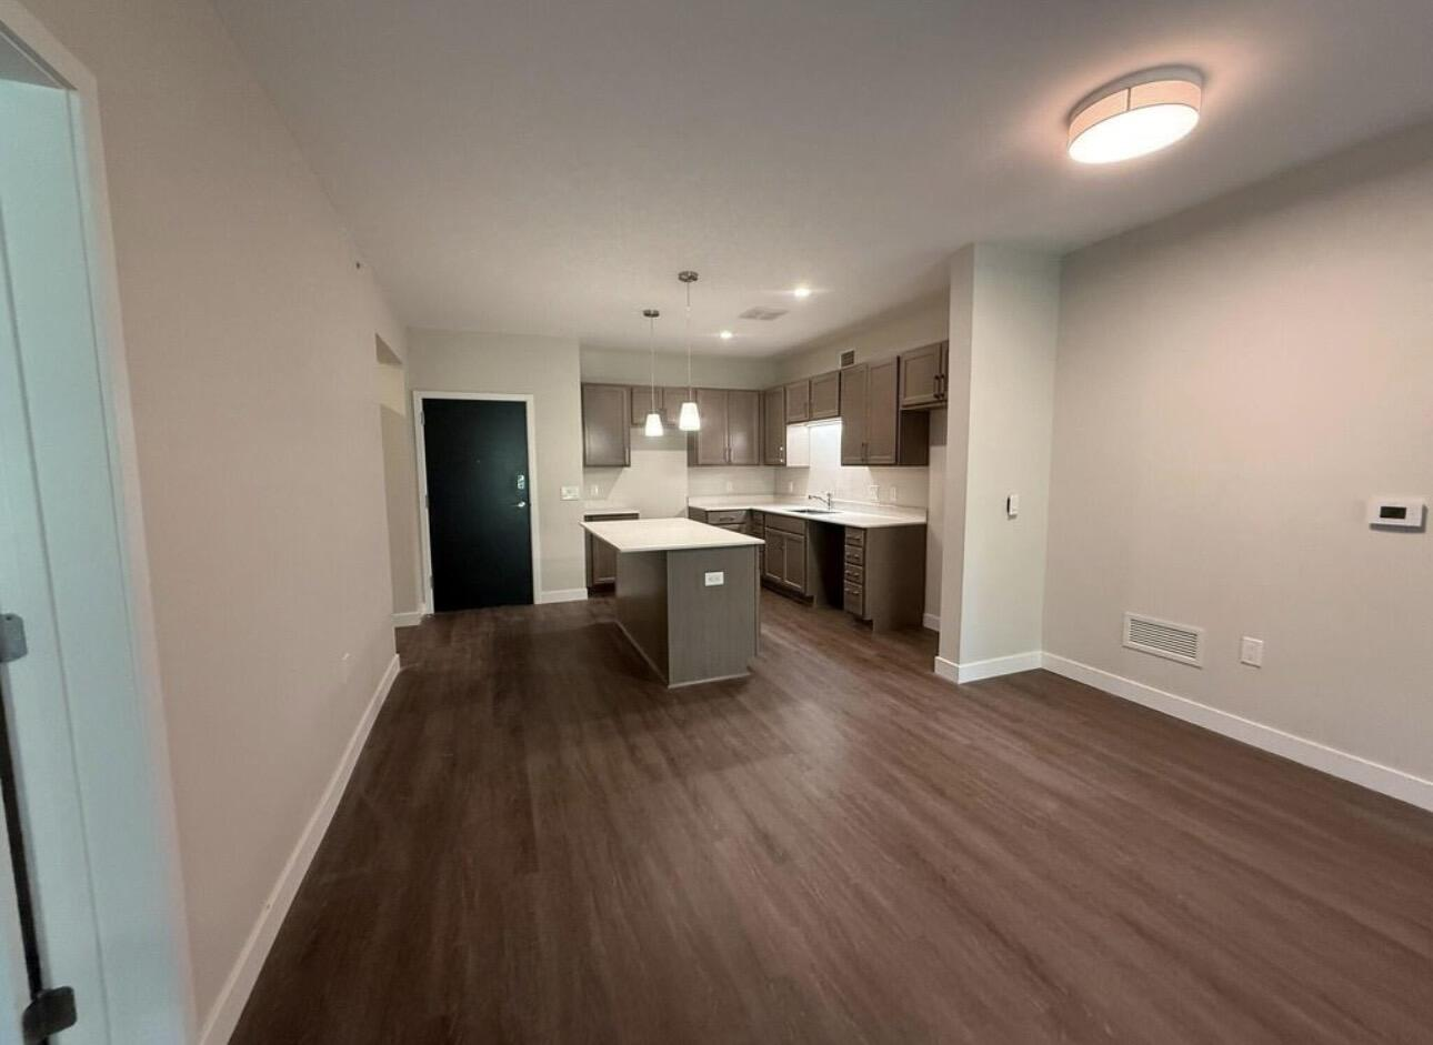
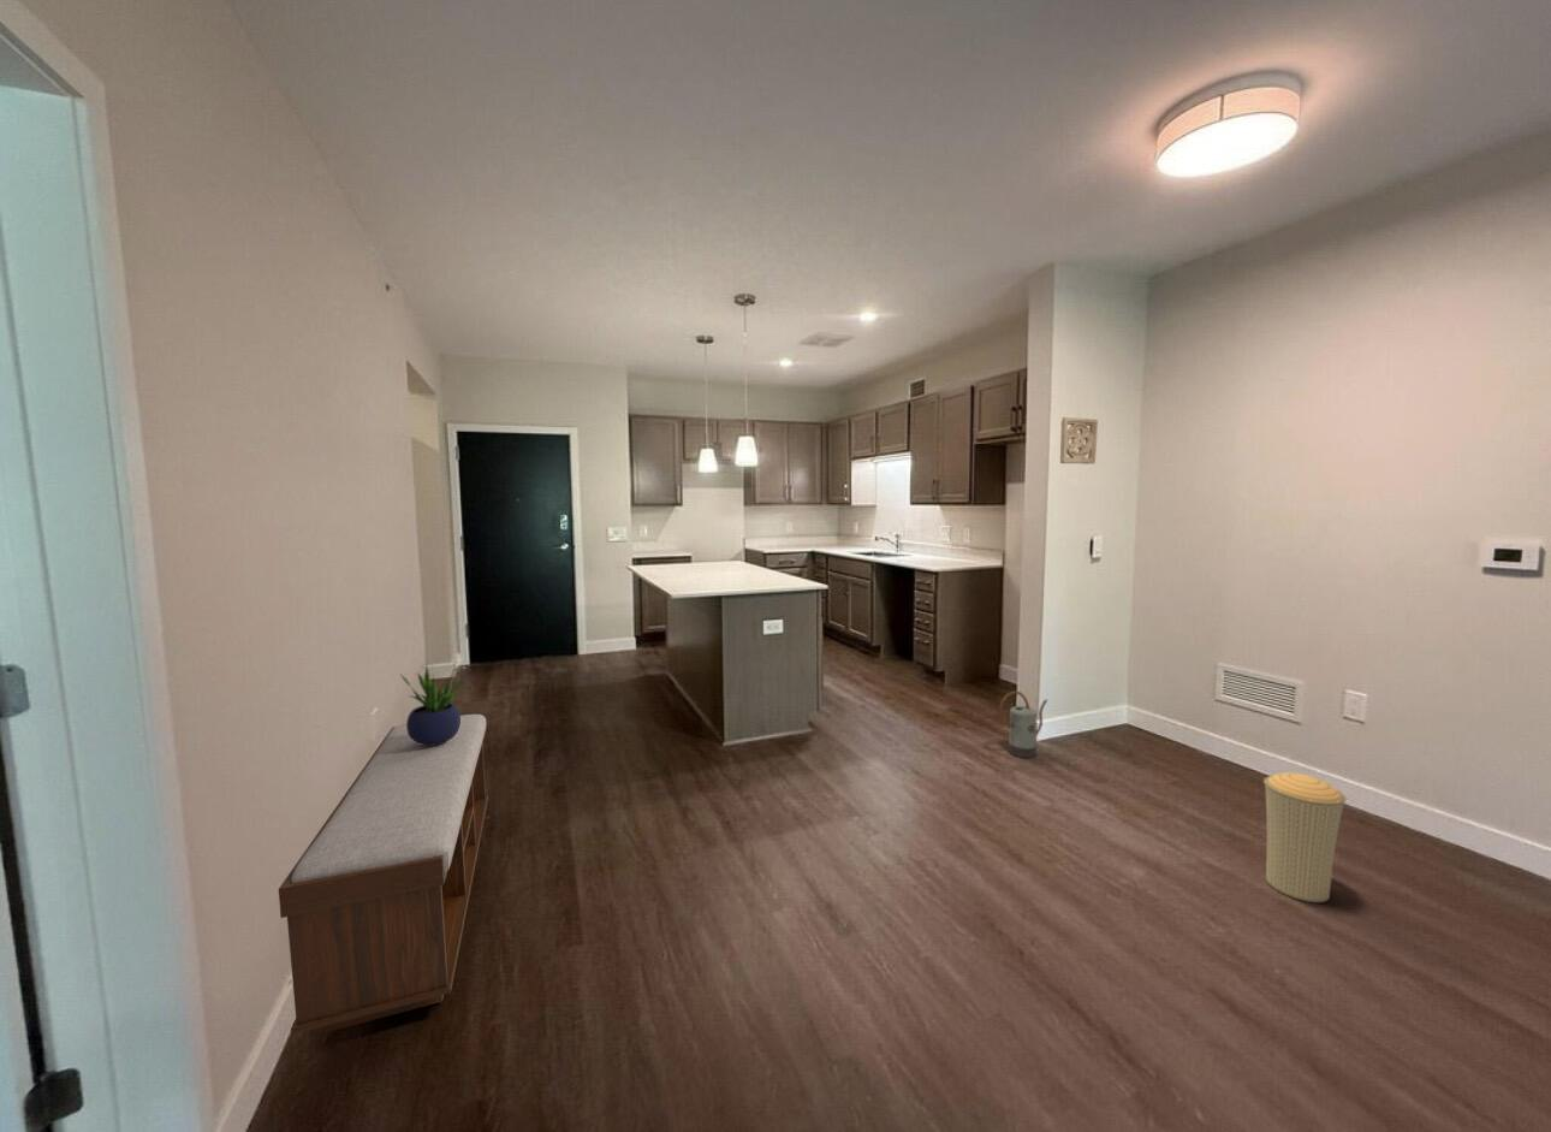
+ watering can [998,689,1049,759]
+ wall ornament [1060,417,1099,466]
+ potted plant [399,660,467,745]
+ bench [278,713,489,1037]
+ trash can [1262,771,1347,903]
